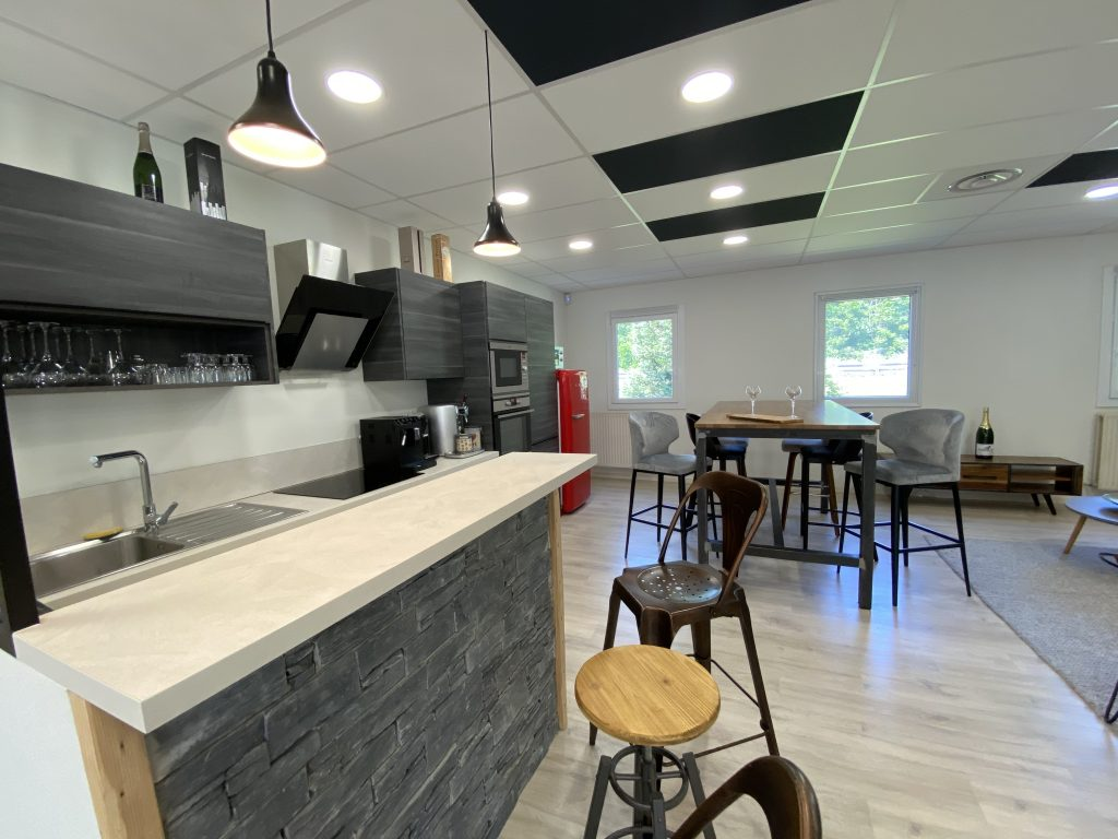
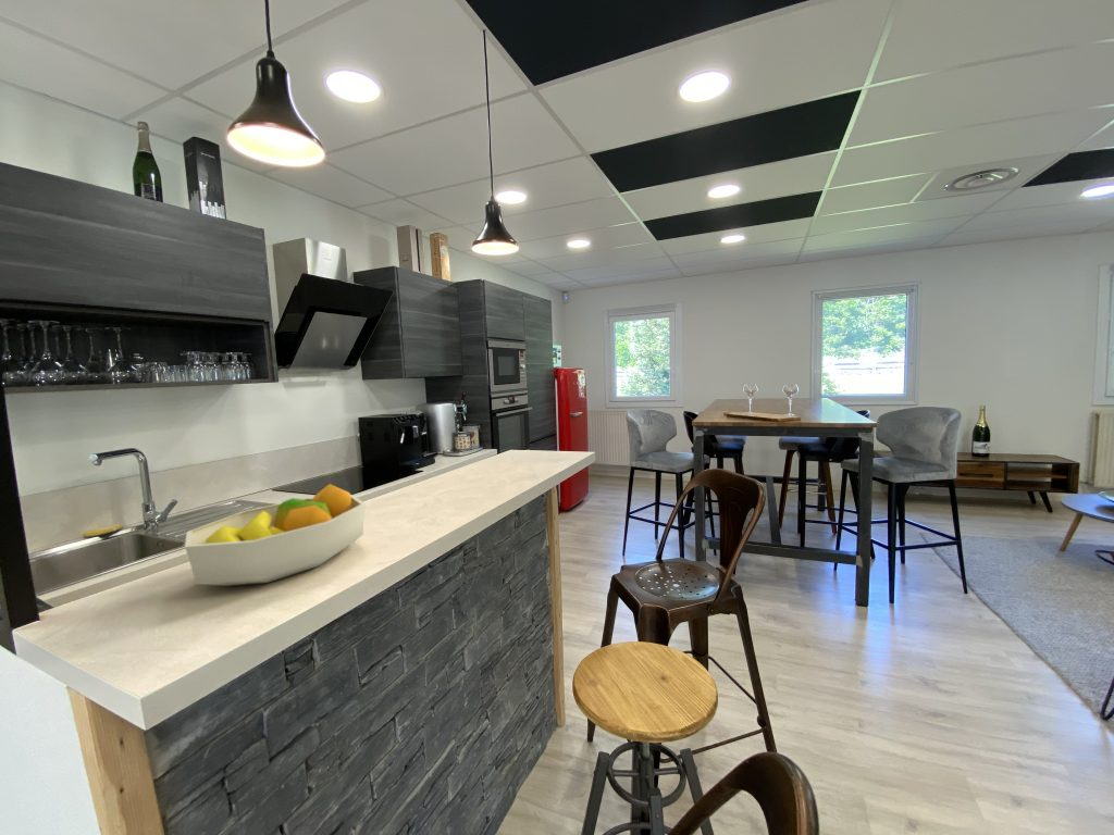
+ fruit bowl [184,483,367,587]
